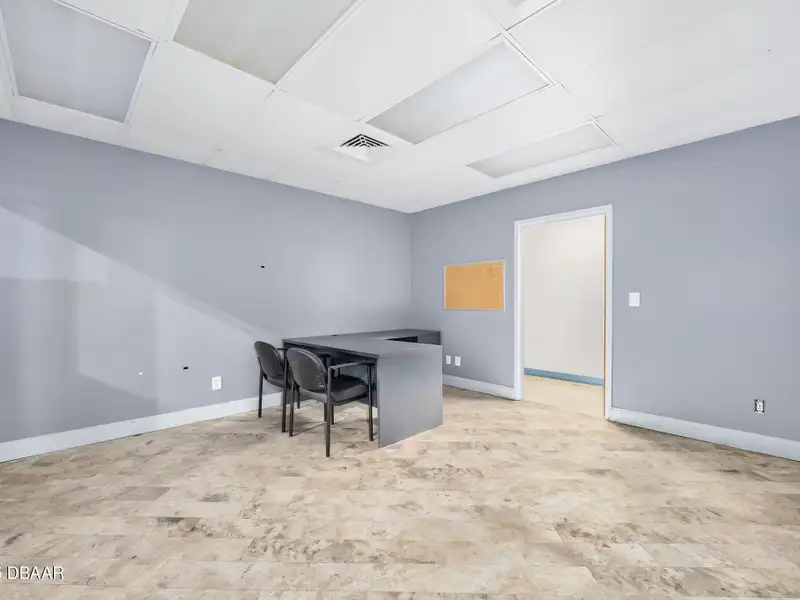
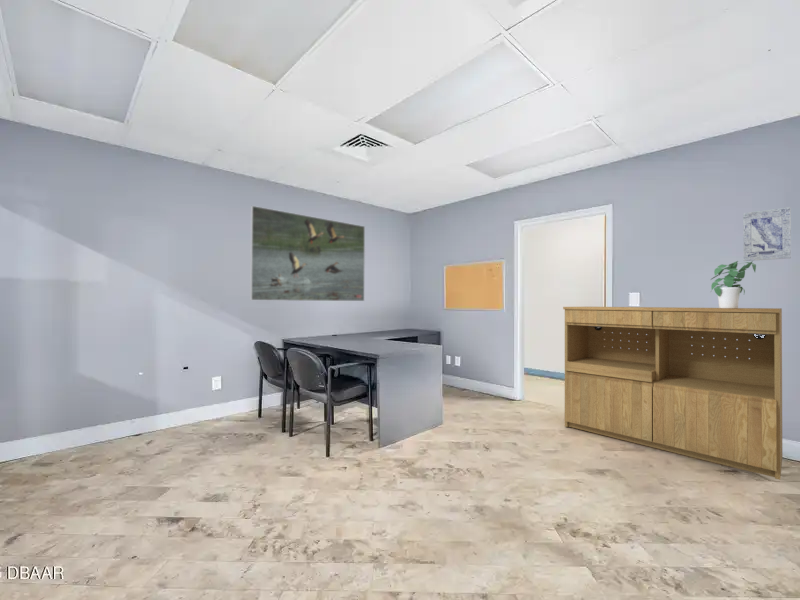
+ bookcase [562,306,783,481]
+ wall art [742,206,792,262]
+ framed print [249,205,366,302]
+ potted plant [710,260,757,308]
